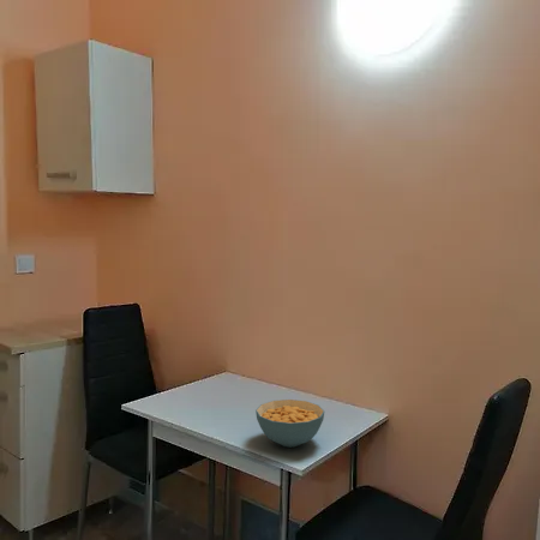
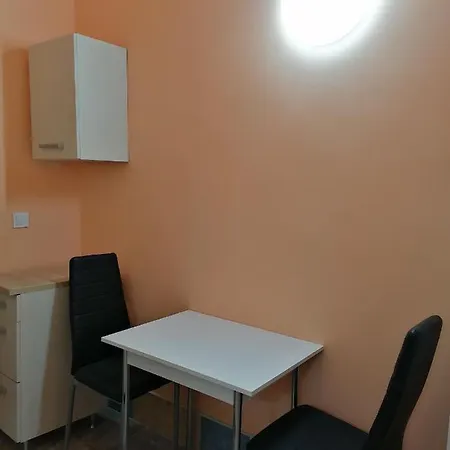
- cereal bowl [254,398,325,449]
